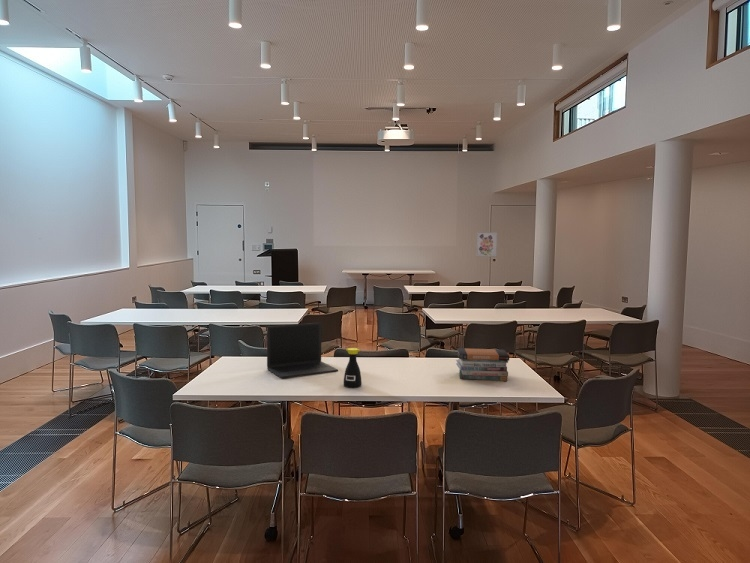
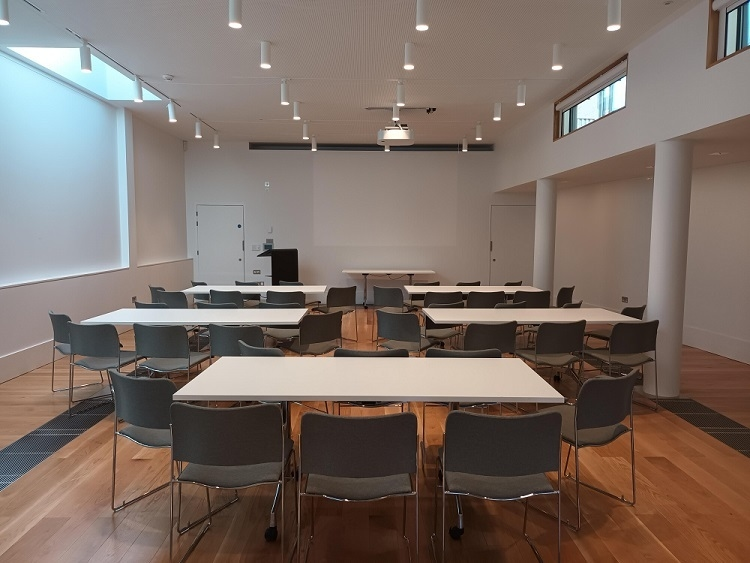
- book stack [455,347,510,382]
- laptop [266,322,339,379]
- bottle [343,347,363,389]
- wall art [475,231,498,258]
